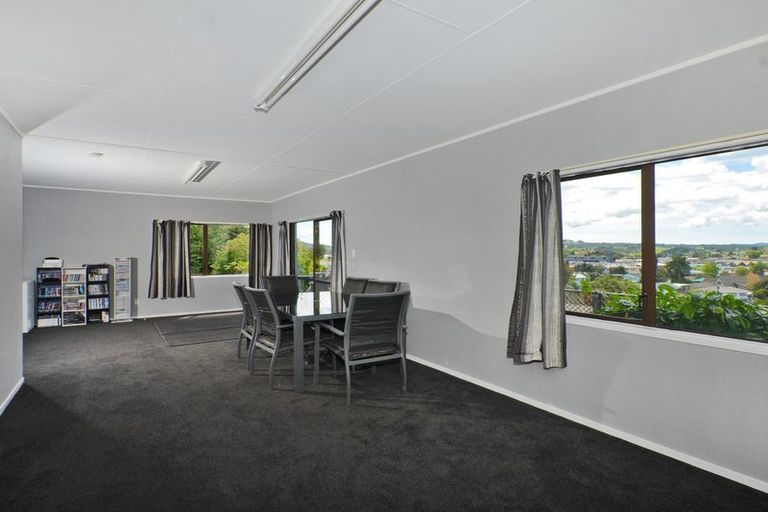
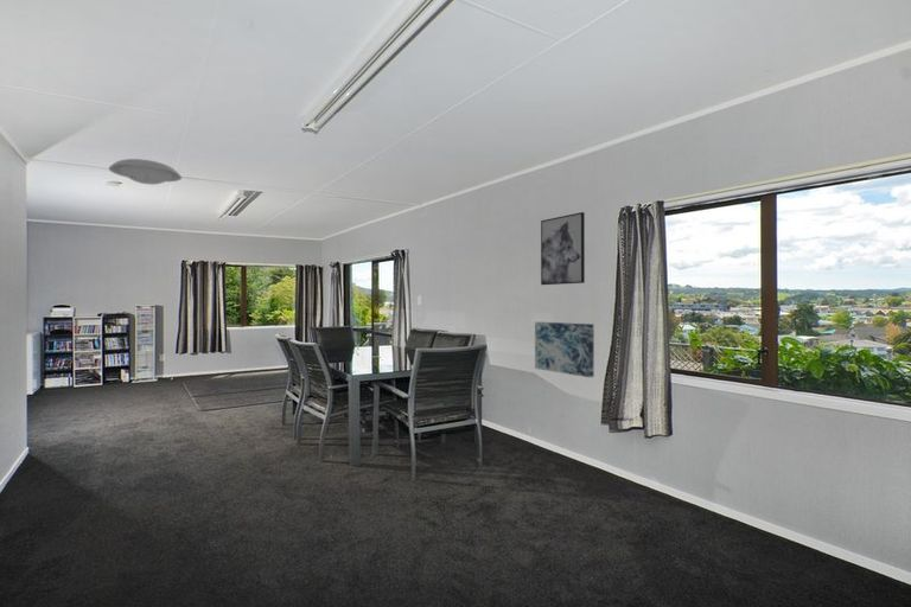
+ ceiling light [108,158,183,186]
+ wall art [534,320,595,378]
+ wall art [540,211,586,286]
